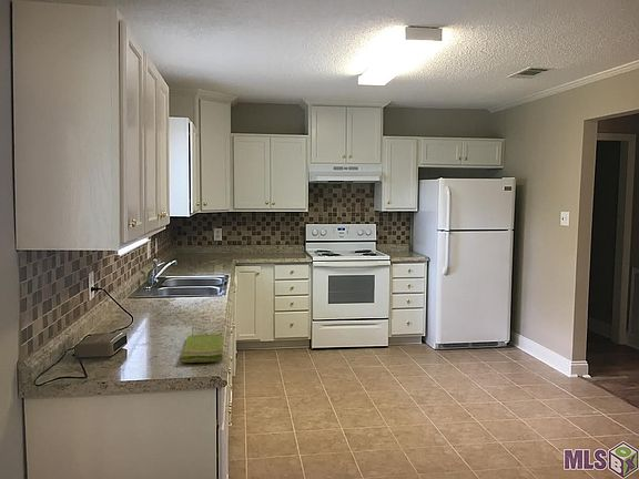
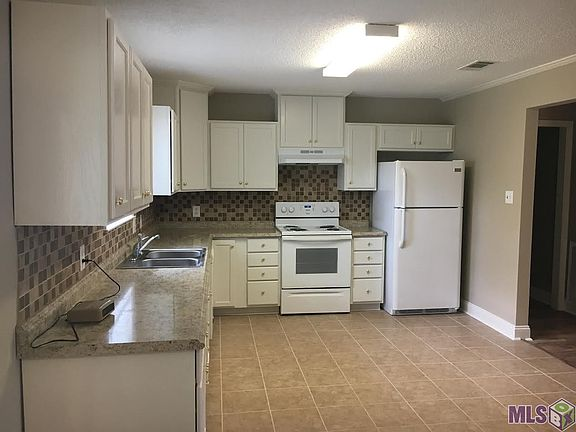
- dish towel [180,332,224,364]
